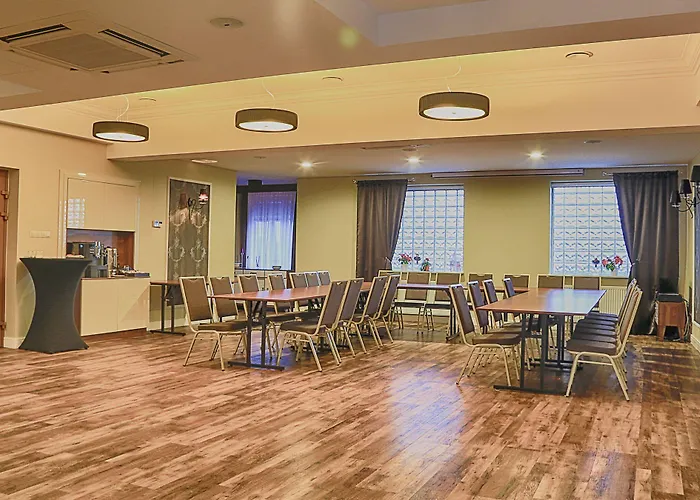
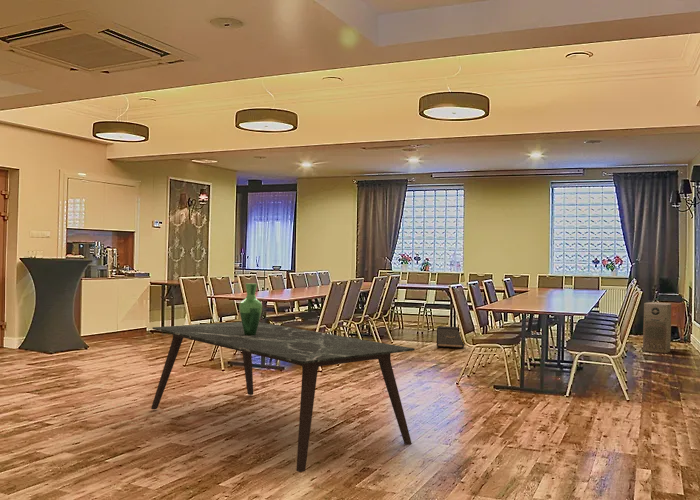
+ speaker [436,325,465,350]
+ vase [238,282,263,335]
+ air purifier [642,301,672,354]
+ dining table [150,321,416,473]
